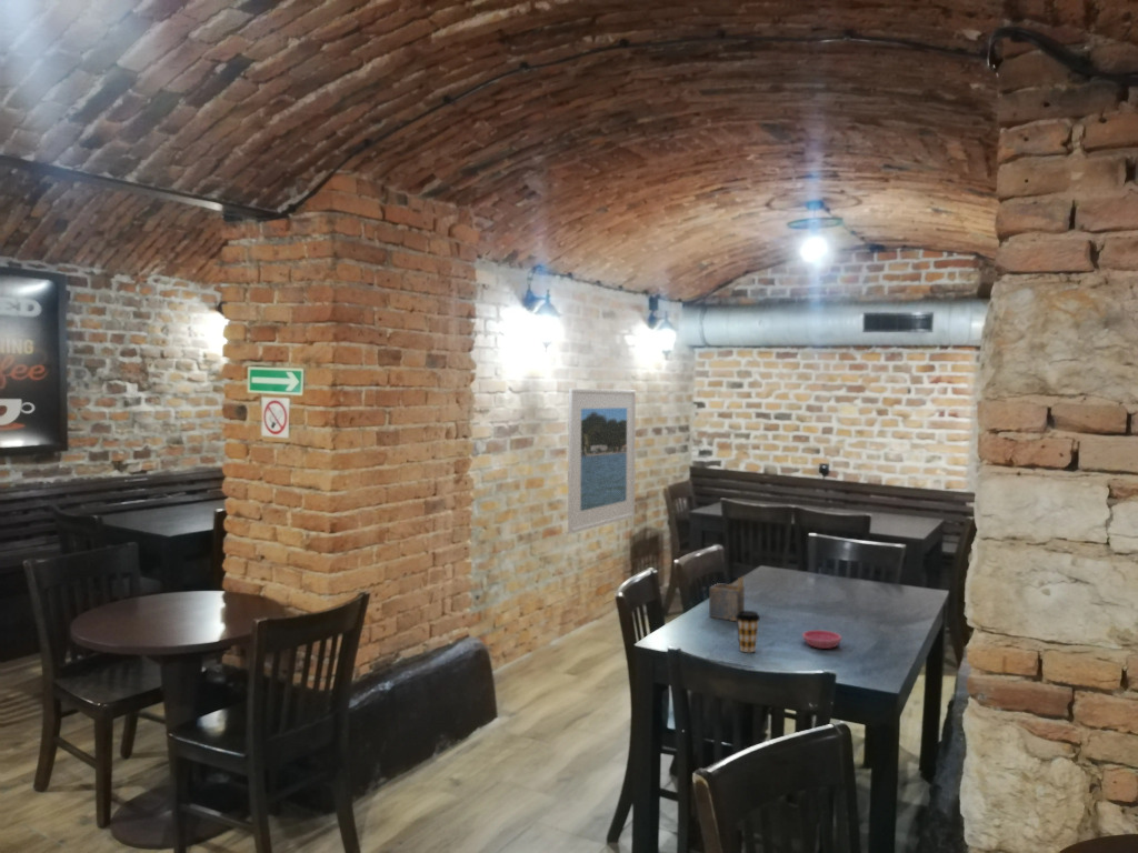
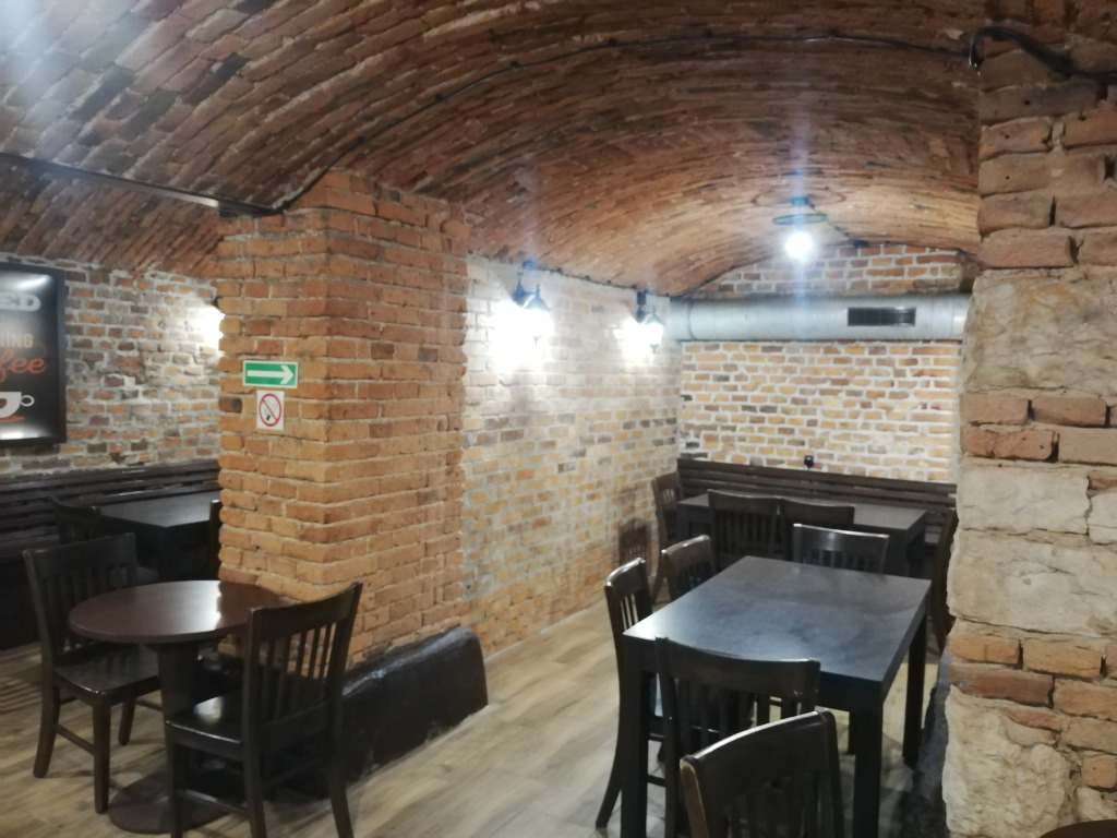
- saucer [801,629,842,650]
- coffee cup [736,610,761,653]
- napkin holder [708,575,746,622]
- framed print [567,388,637,534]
